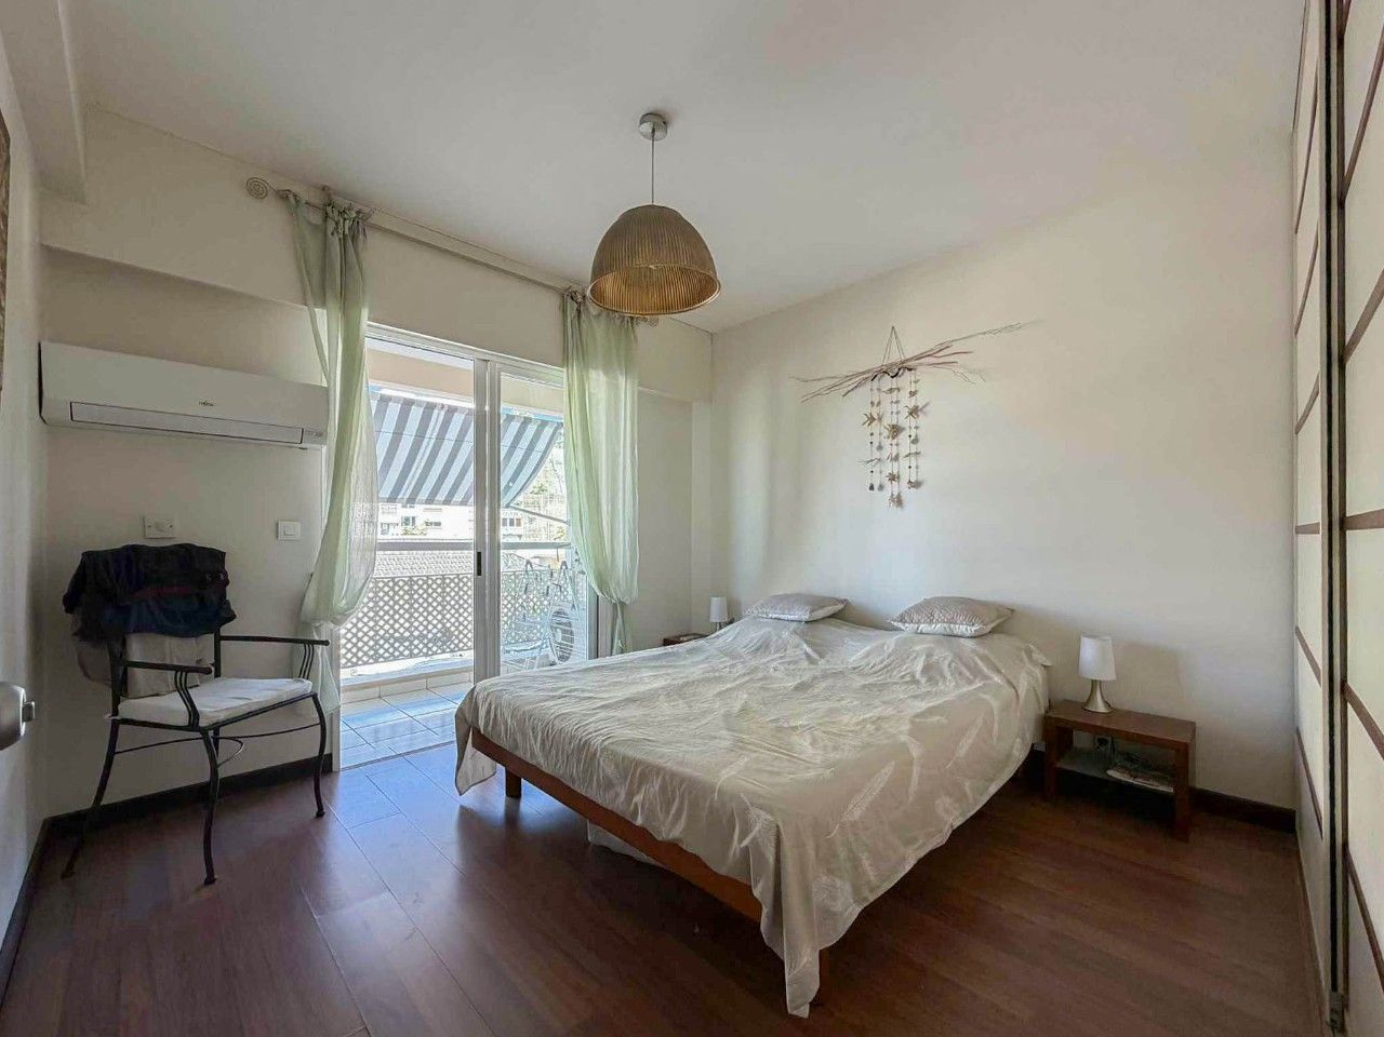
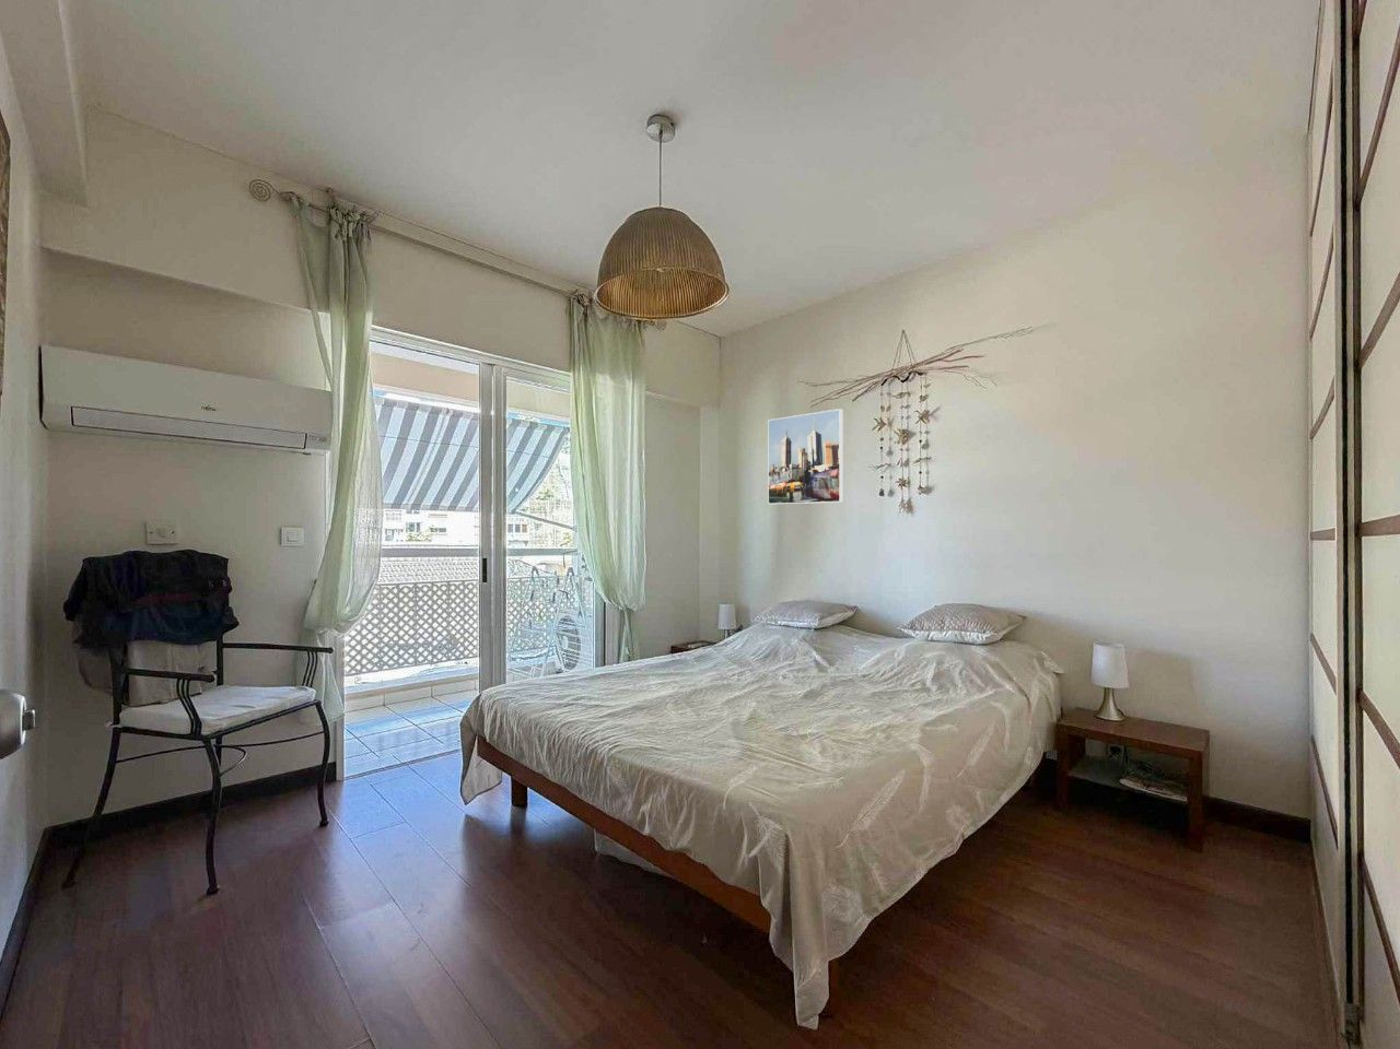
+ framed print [767,408,844,505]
